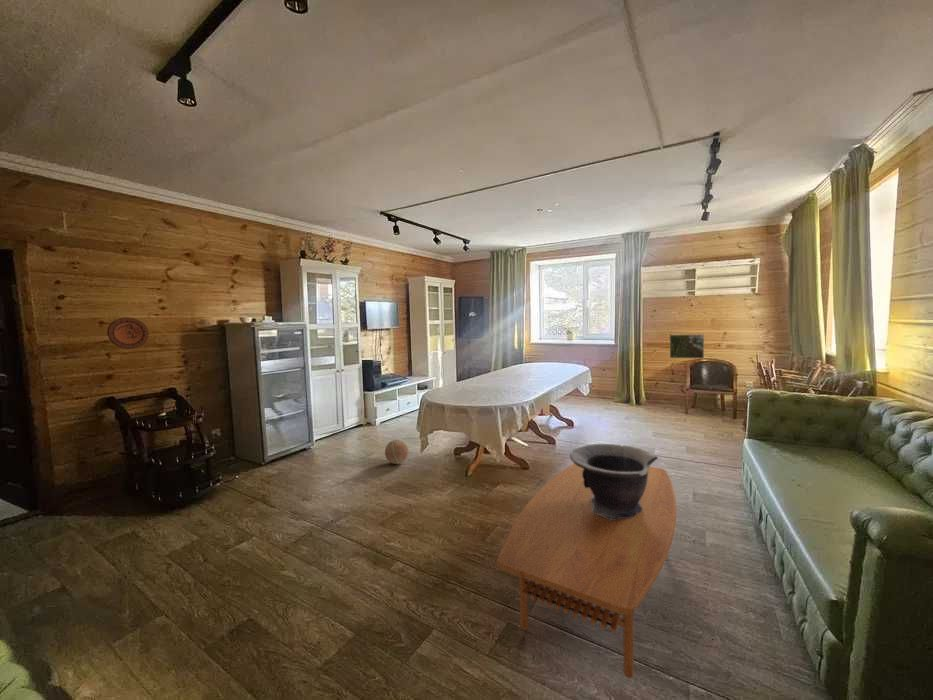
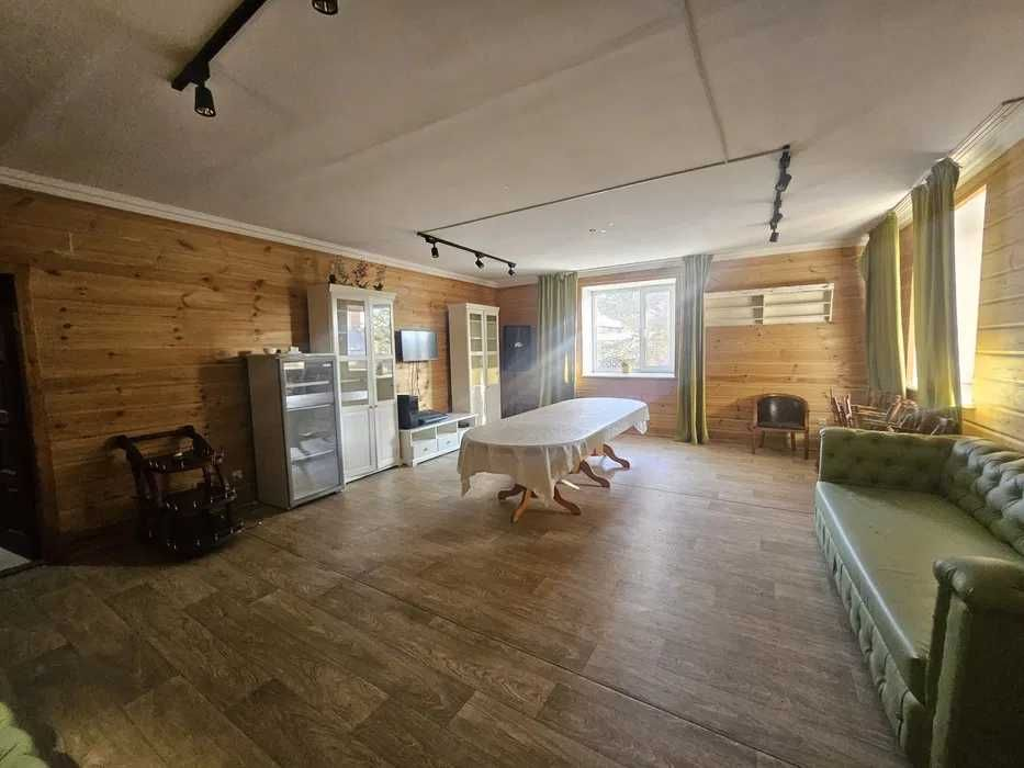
- decorative plate [106,317,150,350]
- ball [384,438,410,465]
- coffee table [496,462,677,679]
- decorative bowl [569,443,659,520]
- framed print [669,333,705,360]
